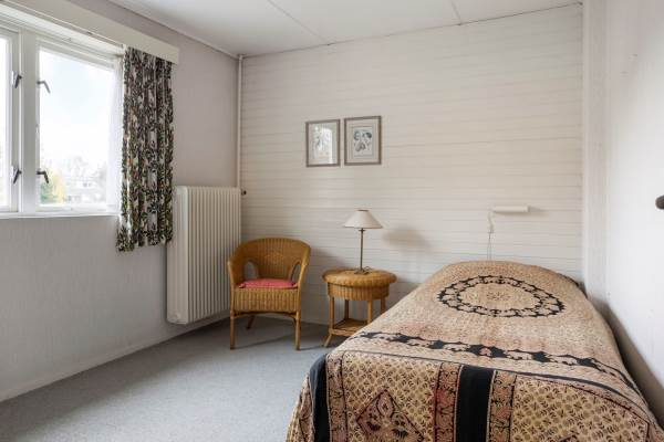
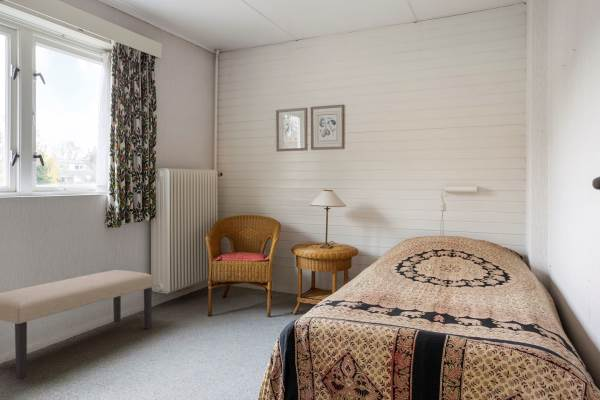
+ bench [0,269,155,381]
